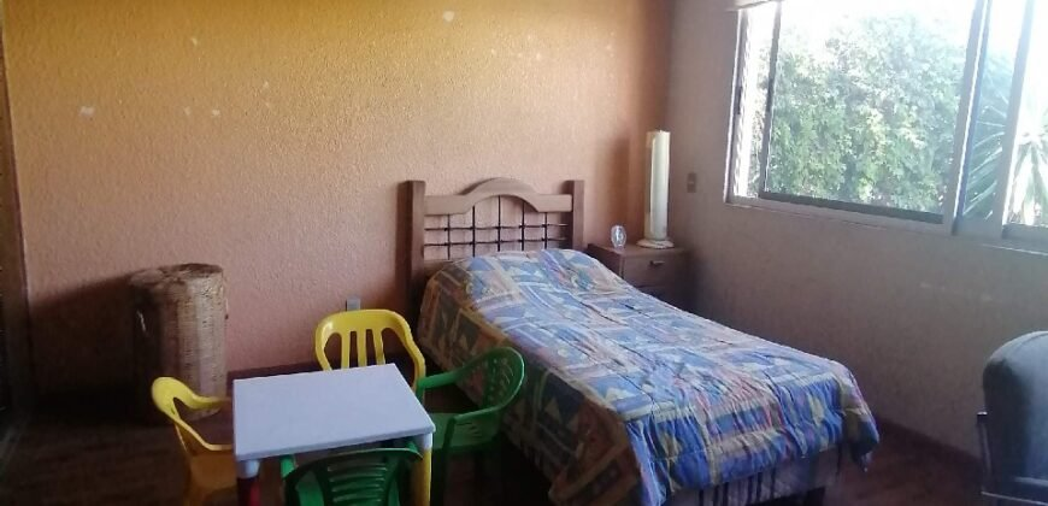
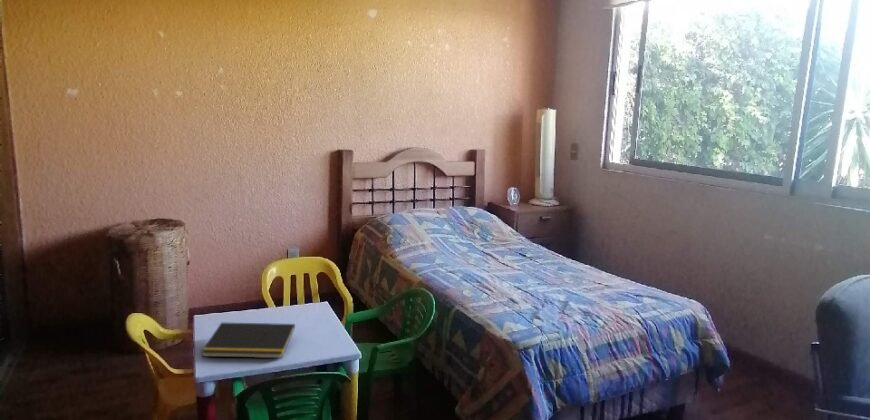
+ notepad [200,321,296,359]
